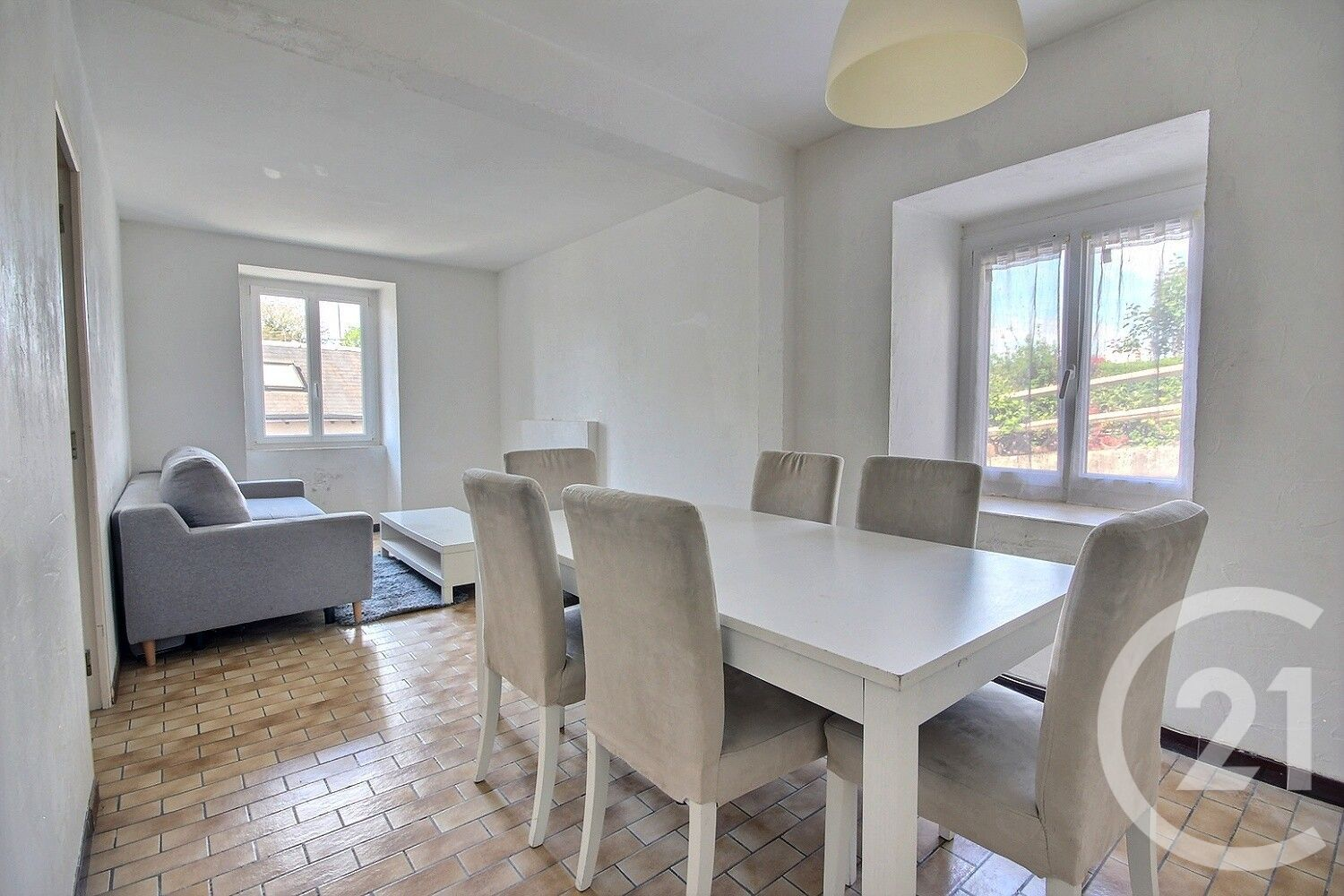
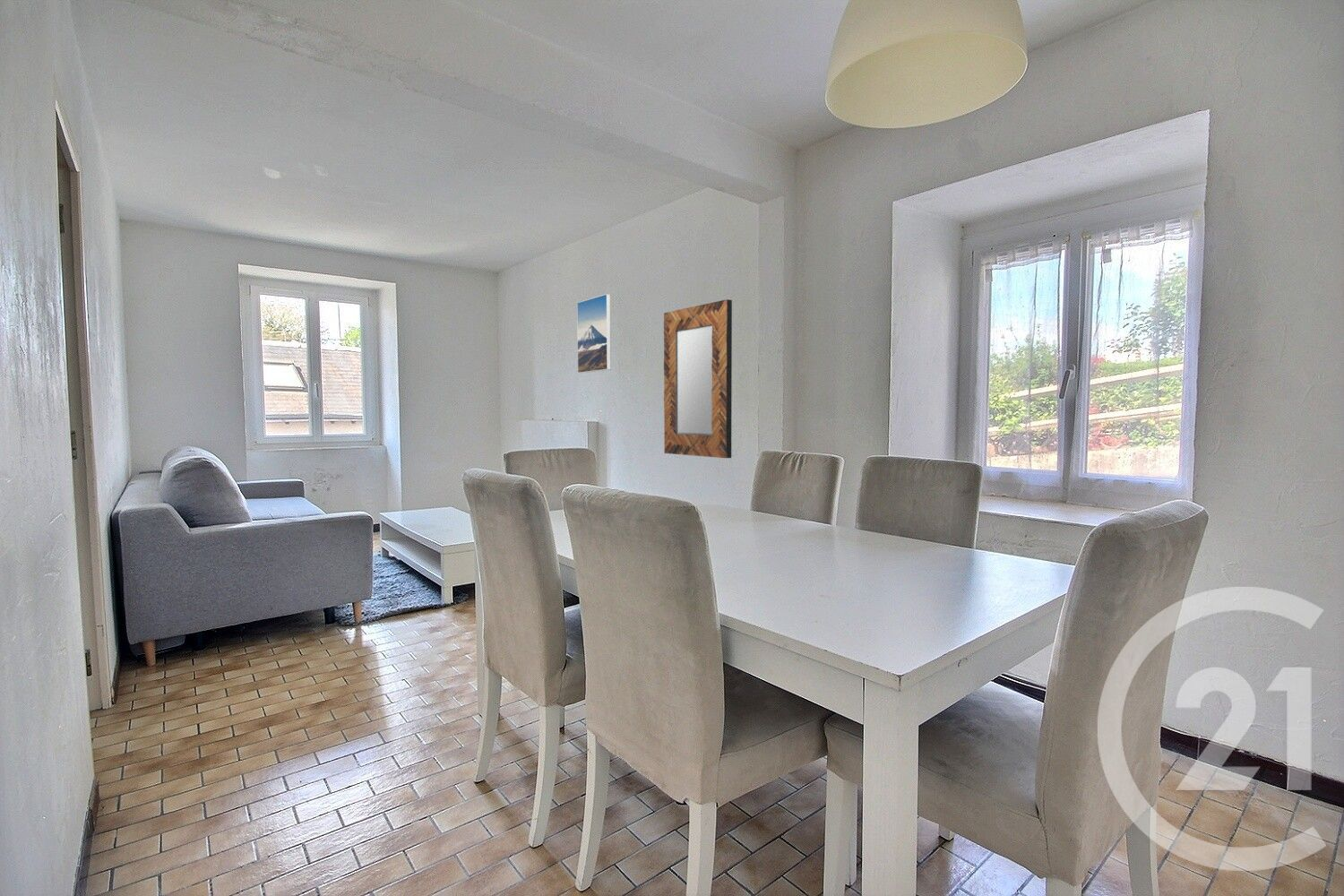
+ home mirror [663,298,733,459]
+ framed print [576,293,612,374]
